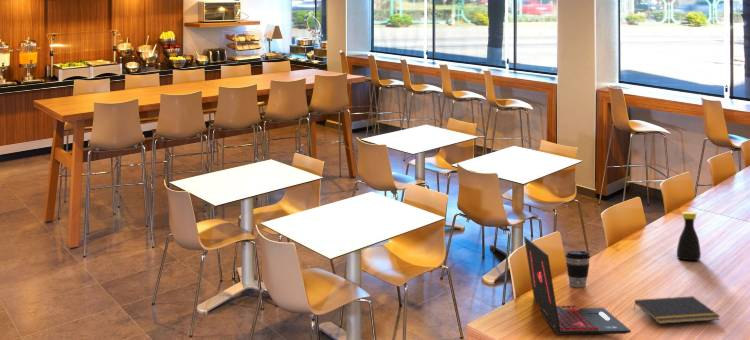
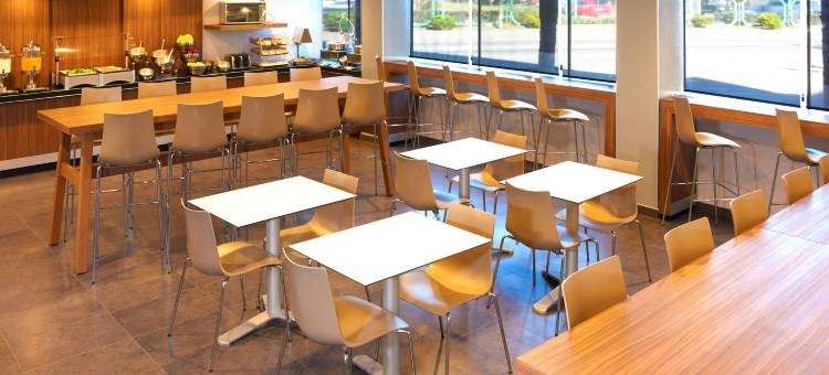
- laptop [523,235,632,336]
- notepad [633,295,721,325]
- bottle [676,211,702,261]
- coffee cup [564,250,591,288]
